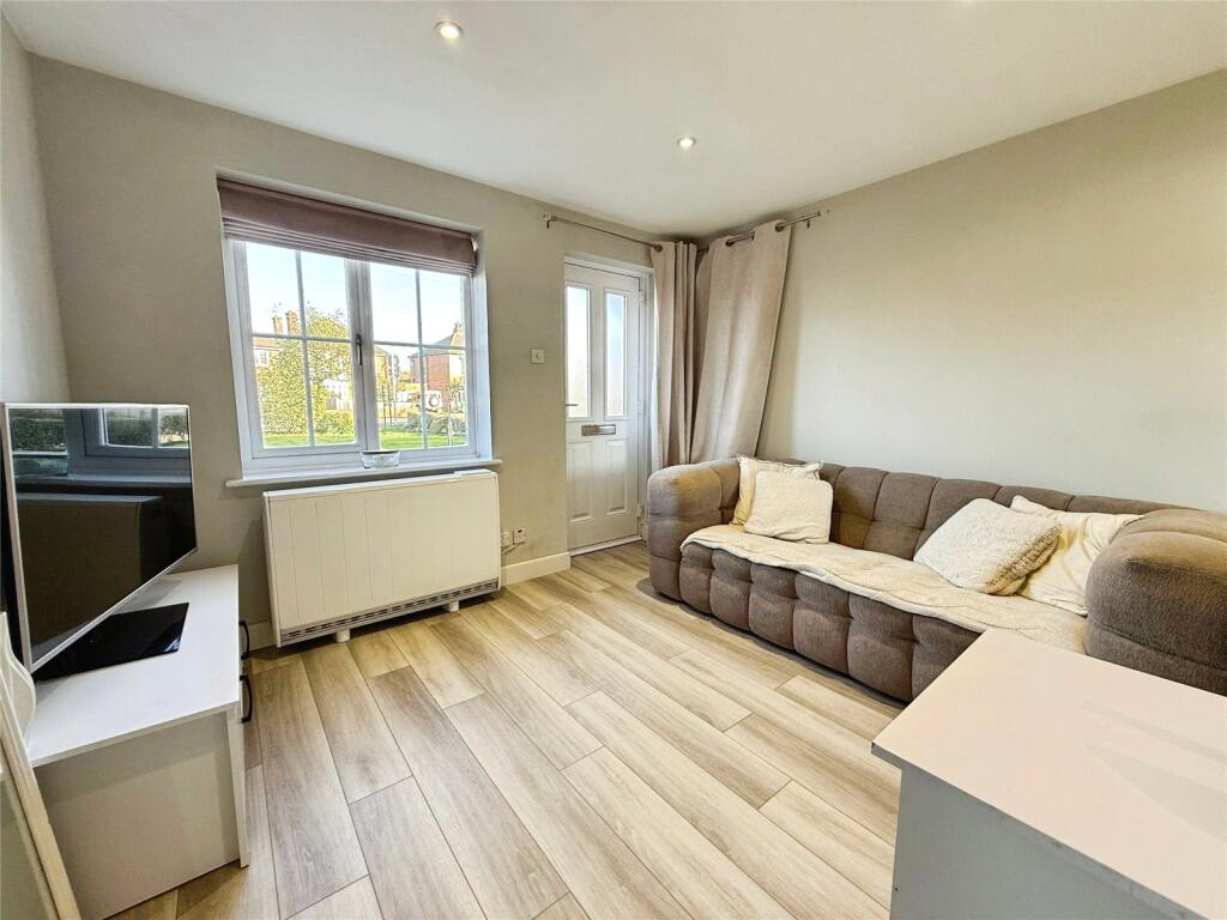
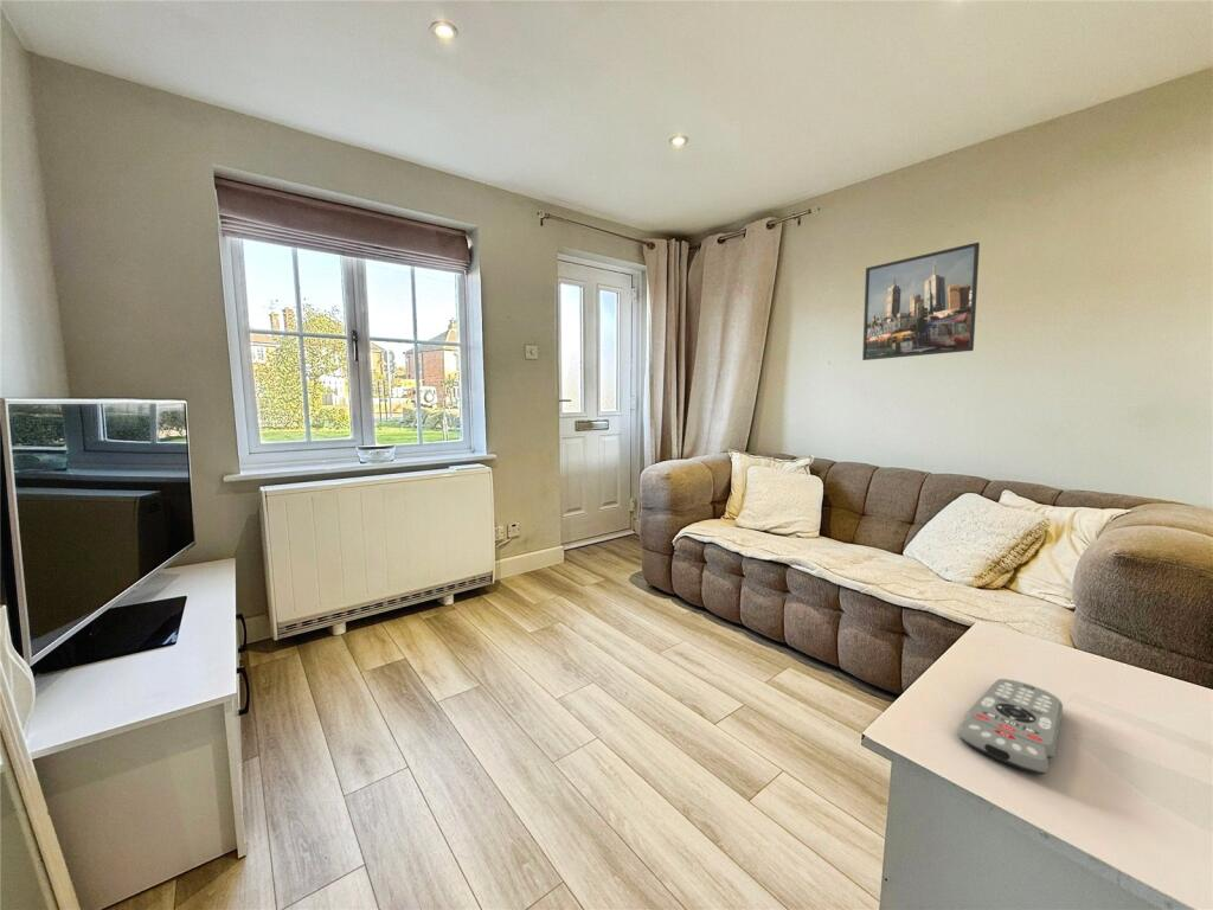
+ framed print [861,242,981,361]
+ remote control [956,678,1064,776]
